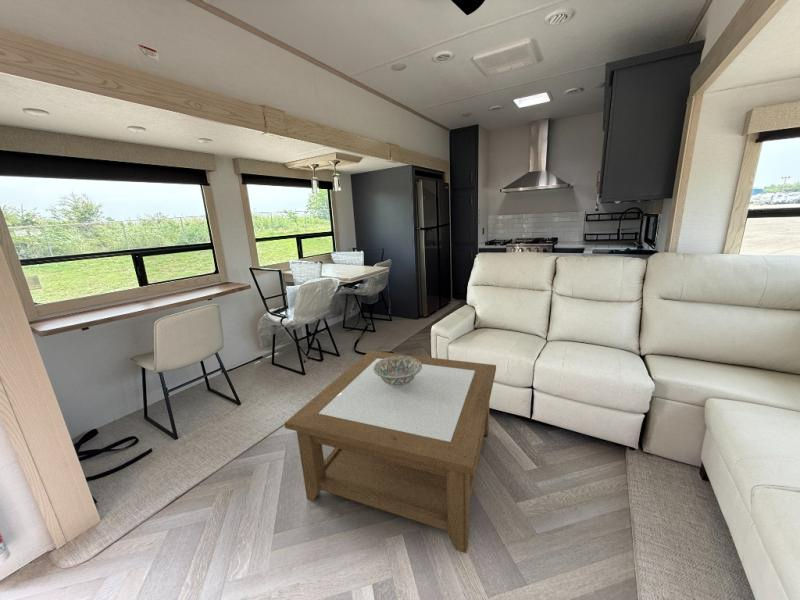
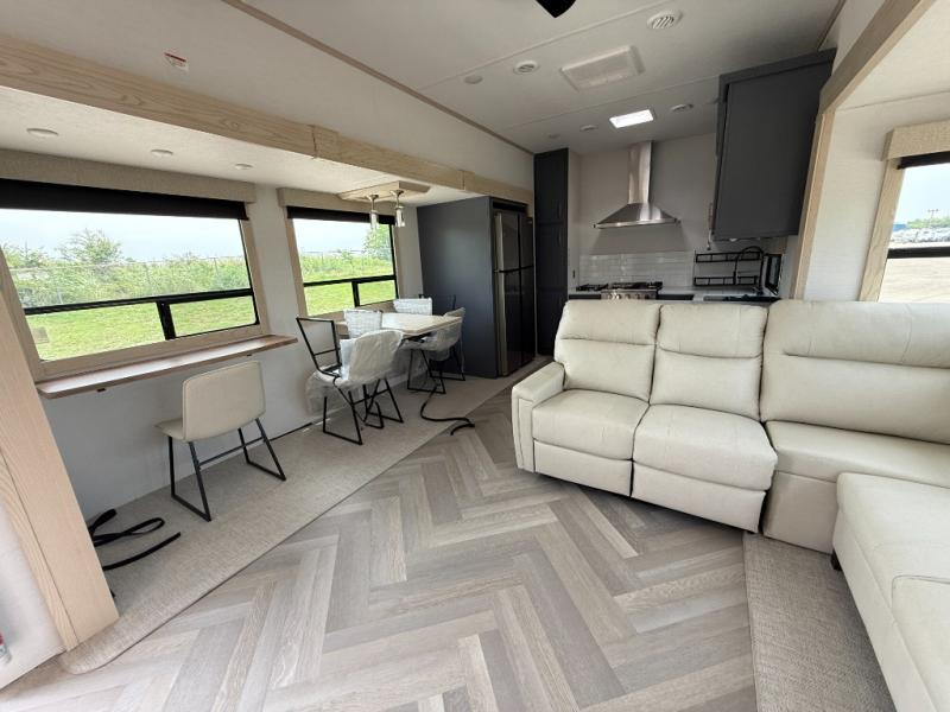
- decorative bowl [373,356,422,388]
- coffee table [284,350,497,554]
